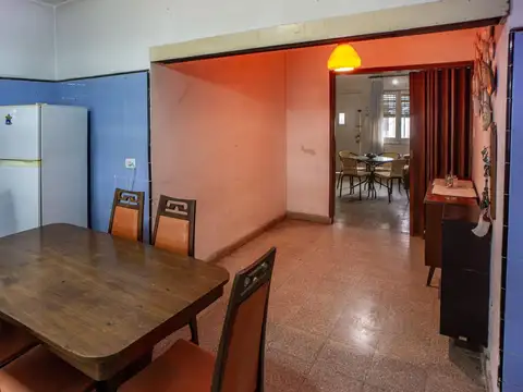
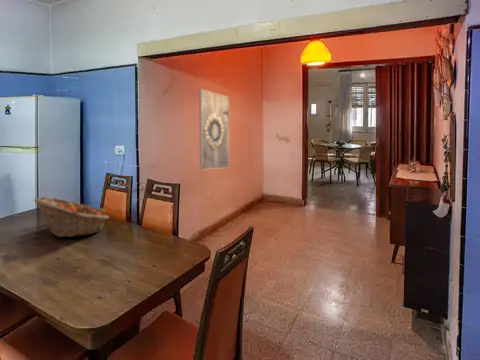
+ fruit basket [33,196,110,238]
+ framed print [198,88,230,170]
